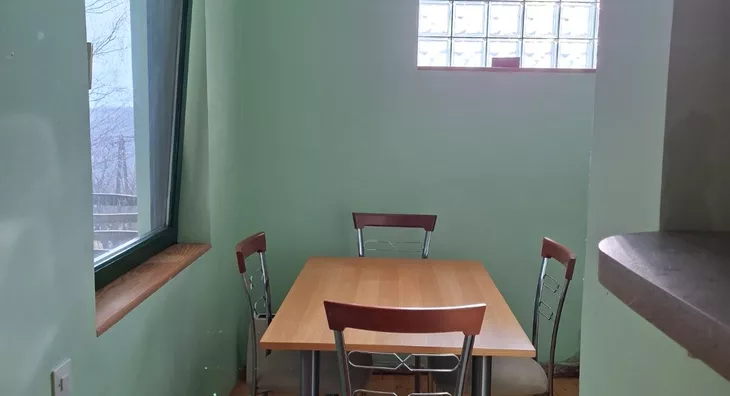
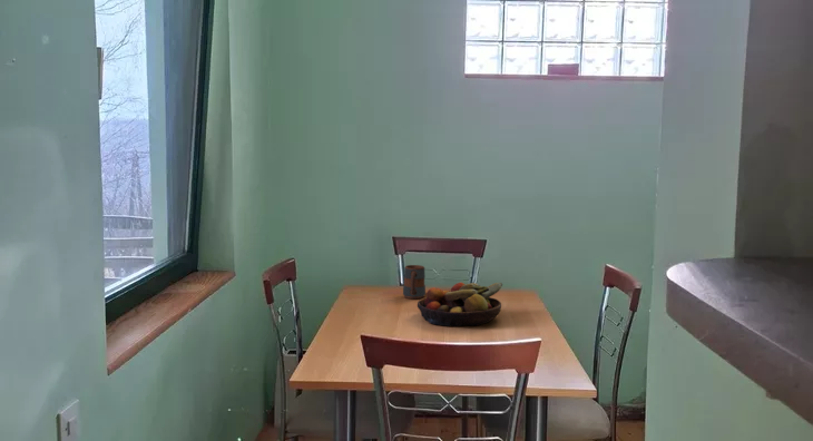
+ mug [402,264,427,300]
+ fruit bowl [417,282,503,327]
